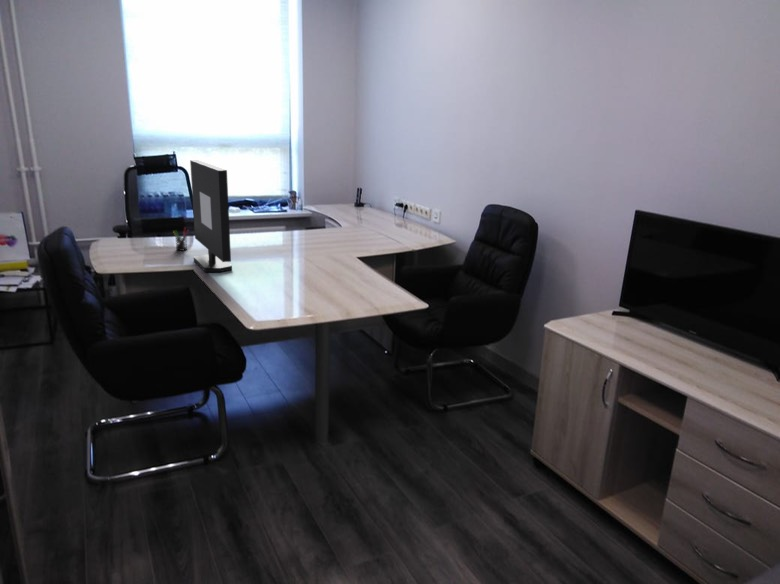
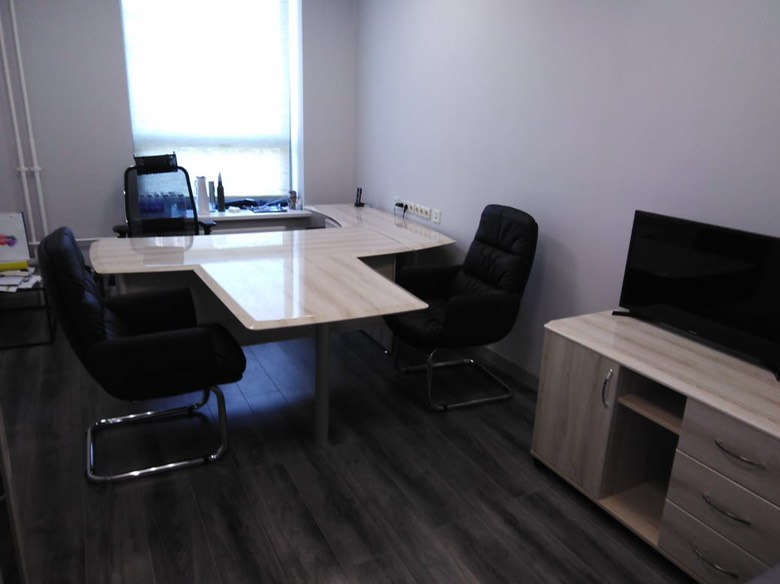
- monitor [189,159,233,273]
- pen holder [172,226,190,252]
